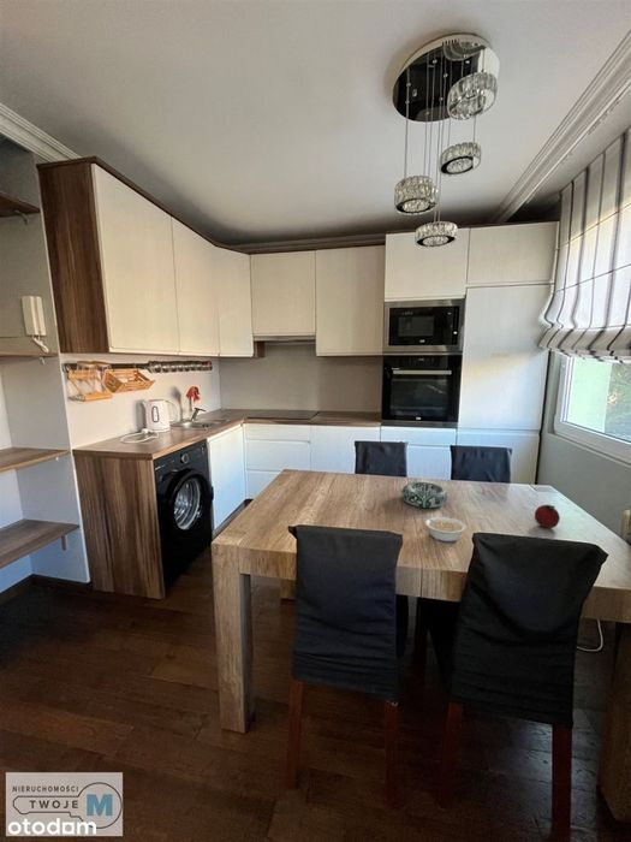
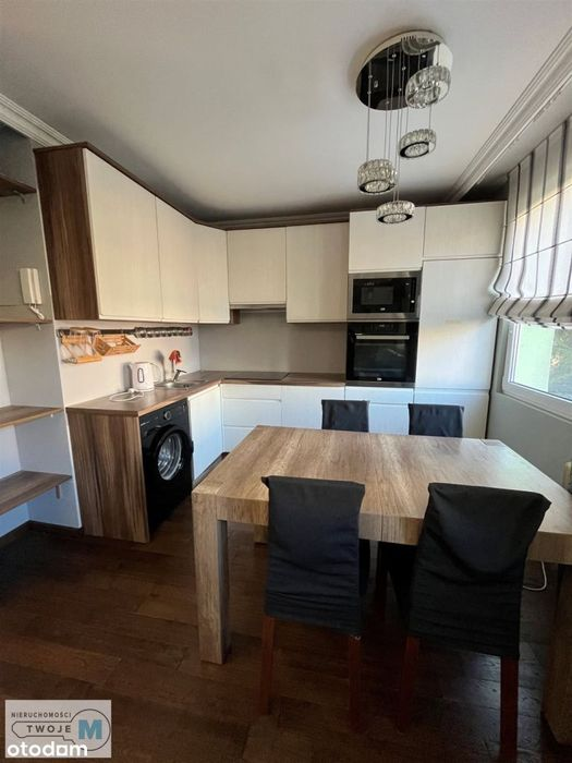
- decorative bowl [400,481,448,509]
- fruit [534,504,561,529]
- legume [421,512,466,544]
